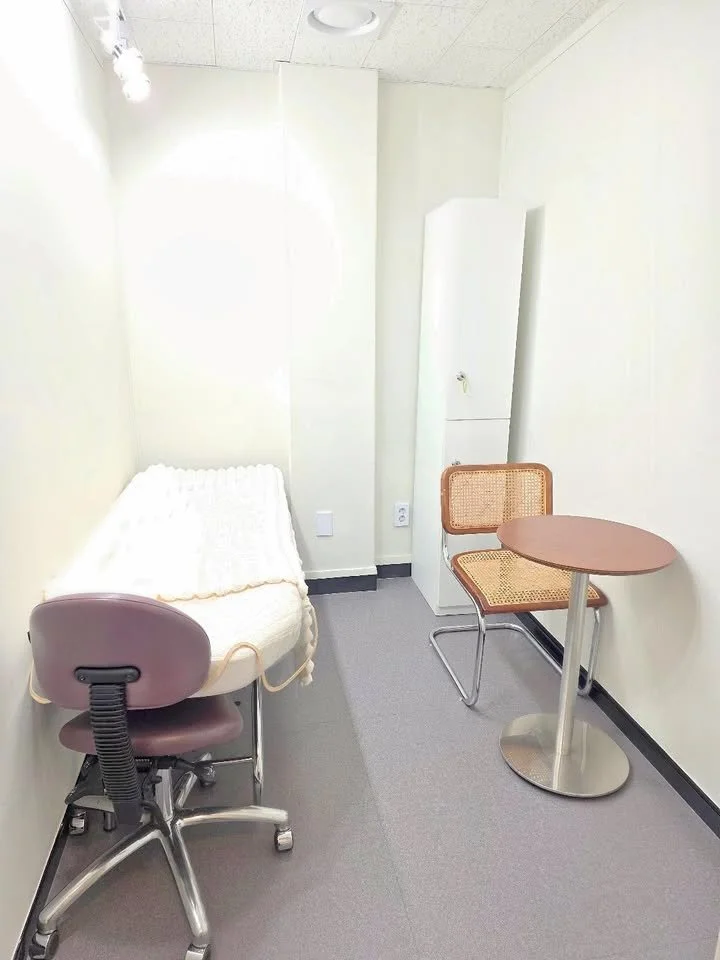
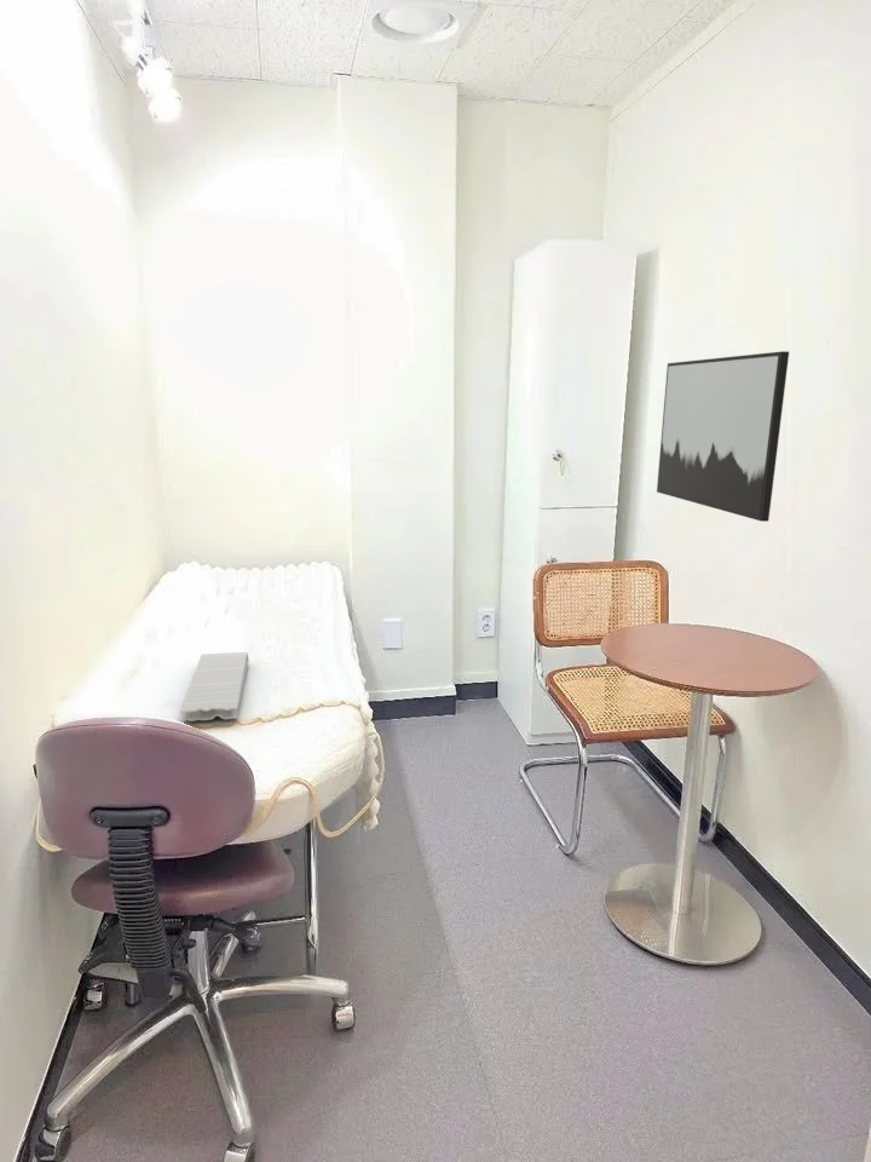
+ wall art [656,350,790,523]
+ hand towel [179,651,250,723]
